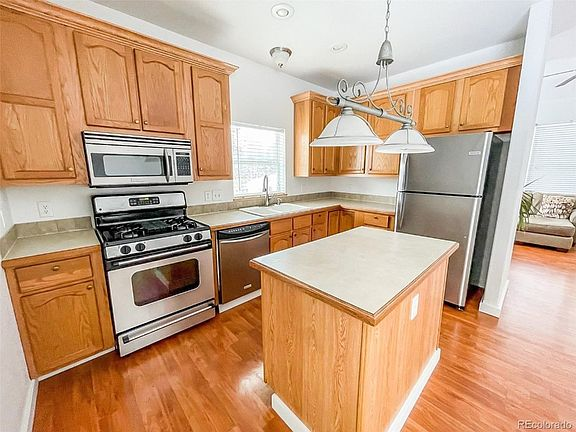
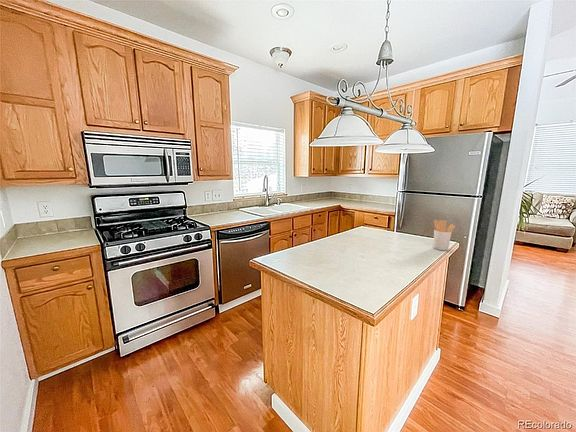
+ utensil holder [433,219,456,251]
